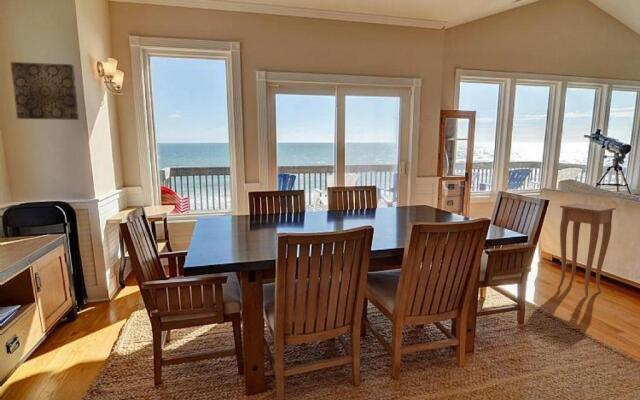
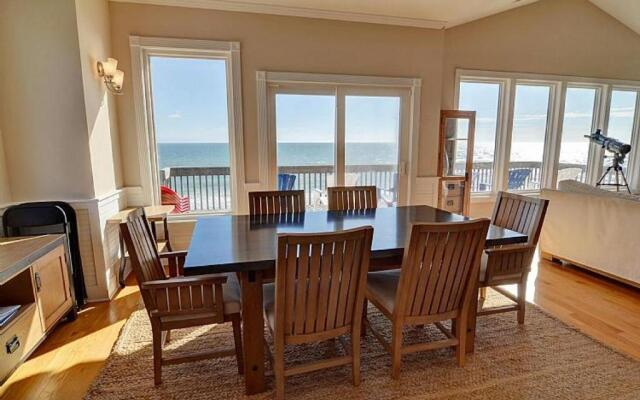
- side table [557,202,616,298]
- wall art [10,61,80,121]
